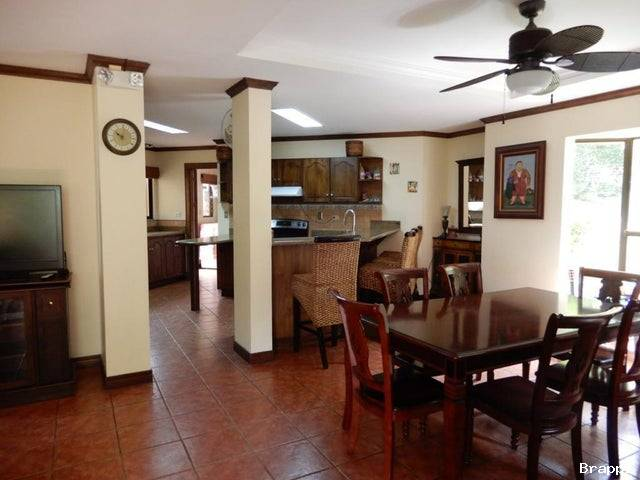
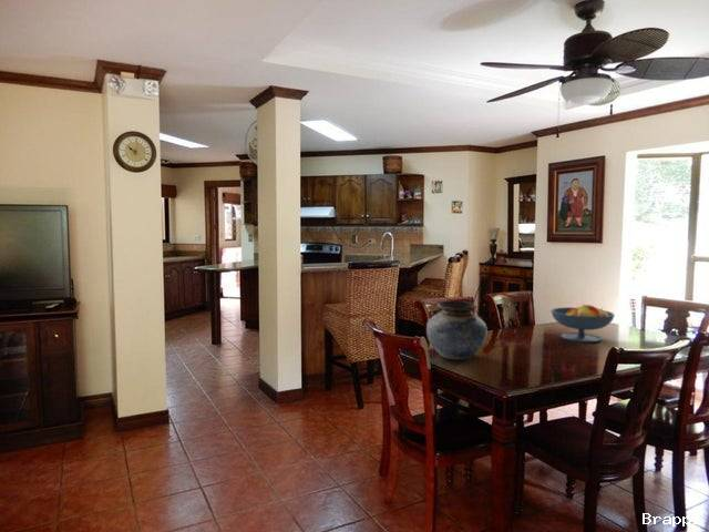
+ vase [425,300,489,361]
+ fruit bowl [549,303,616,344]
